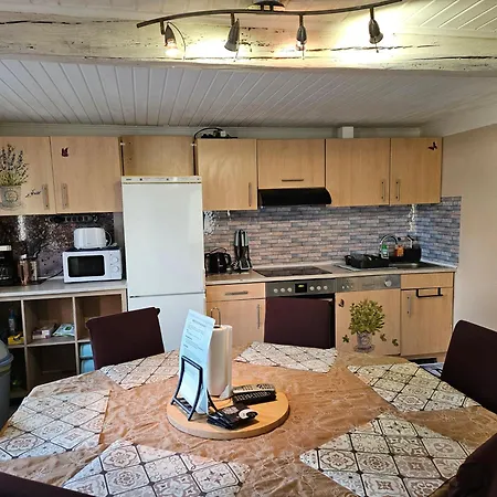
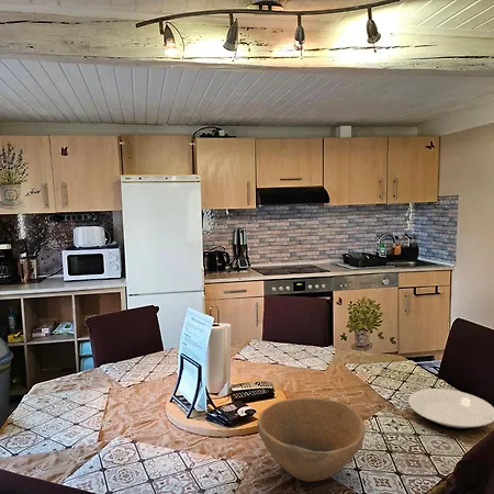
+ bowl [256,397,367,483]
+ plate [407,388,494,431]
